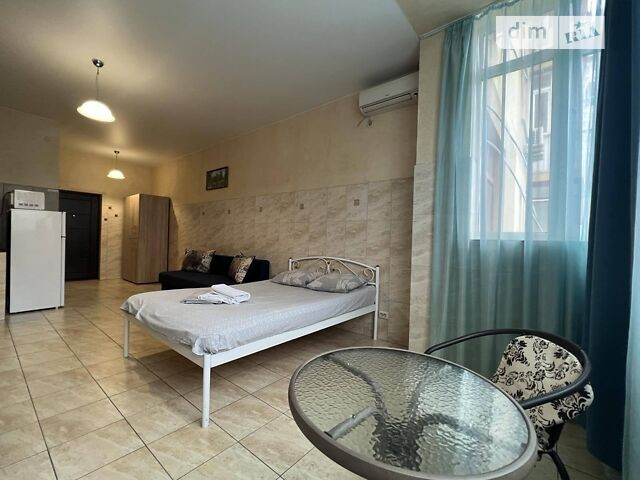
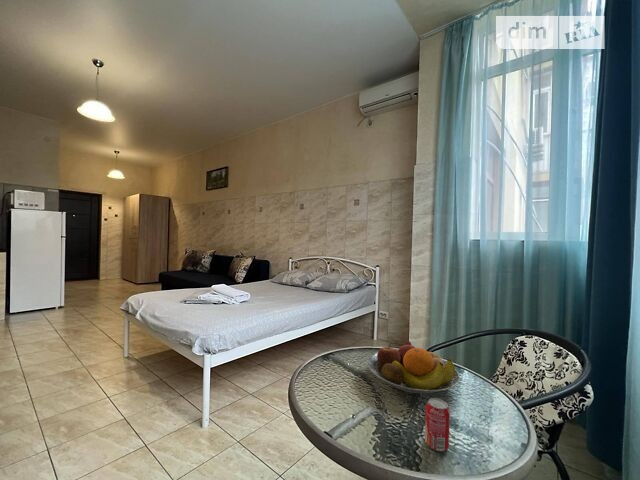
+ fruit bowl [366,340,460,394]
+ beverage can [424,397,451,452]
